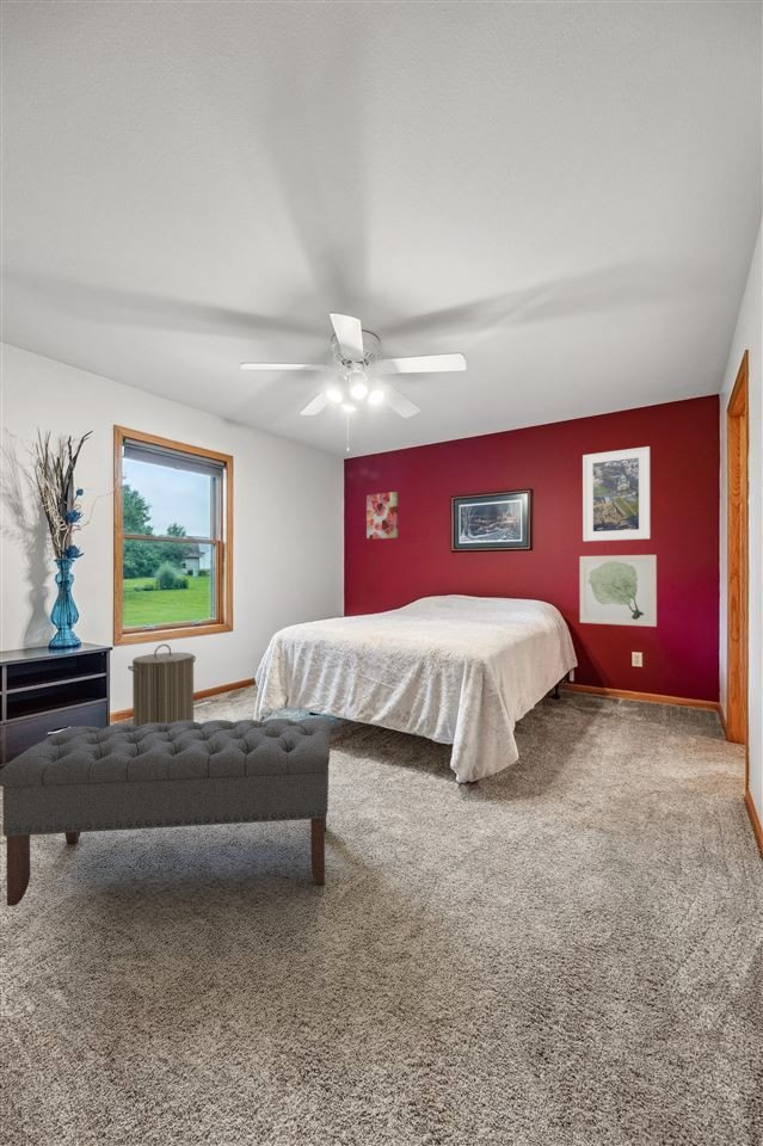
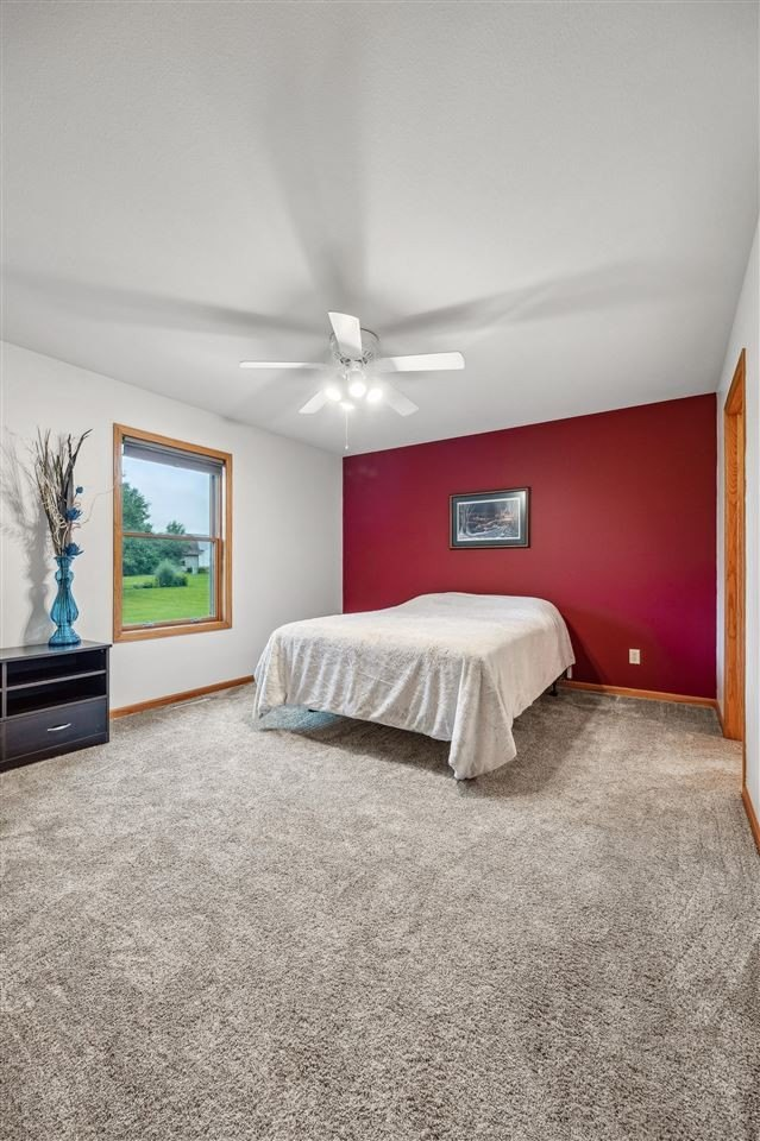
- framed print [582,445,652,542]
- wall art [365,491,399,541]
- laundry hamper [127,643,197,727]
- bench [0,716,332,907]
- wall art [579,554,658,628]
